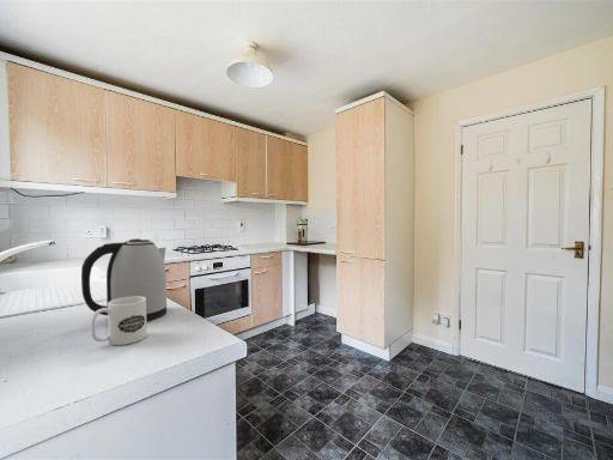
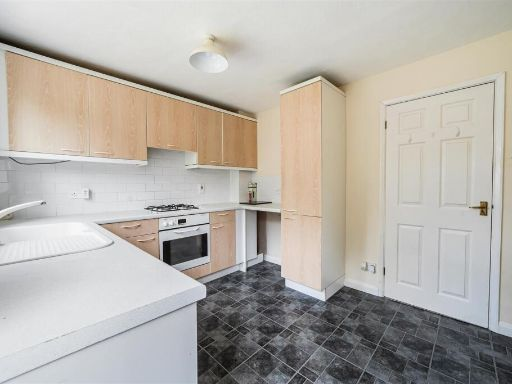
- kettle [80,237,168,322]
- mug [90,296,147,346]
